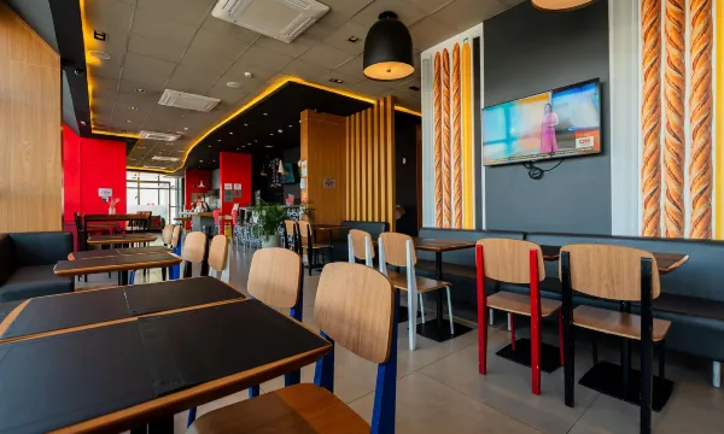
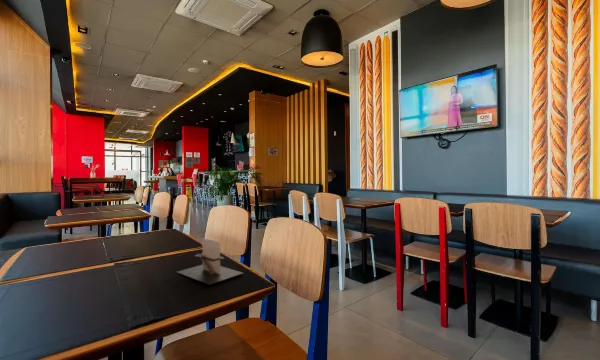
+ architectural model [176,237,243,286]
